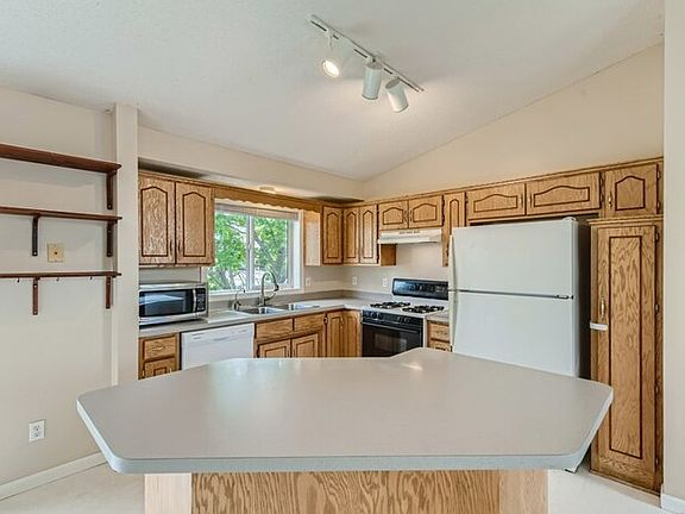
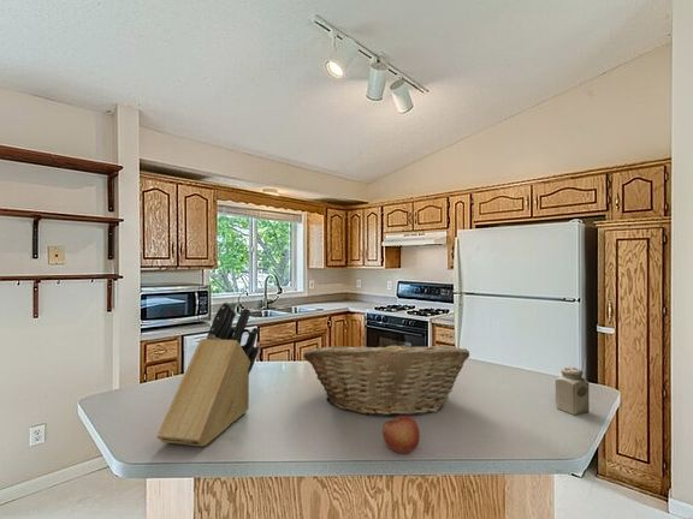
+ fruit basket [302,338,470,418]
+ knife block [156,300,261,447]
+ salt shaker [555,366,591,416]
+ apple [381,414,421,454]
